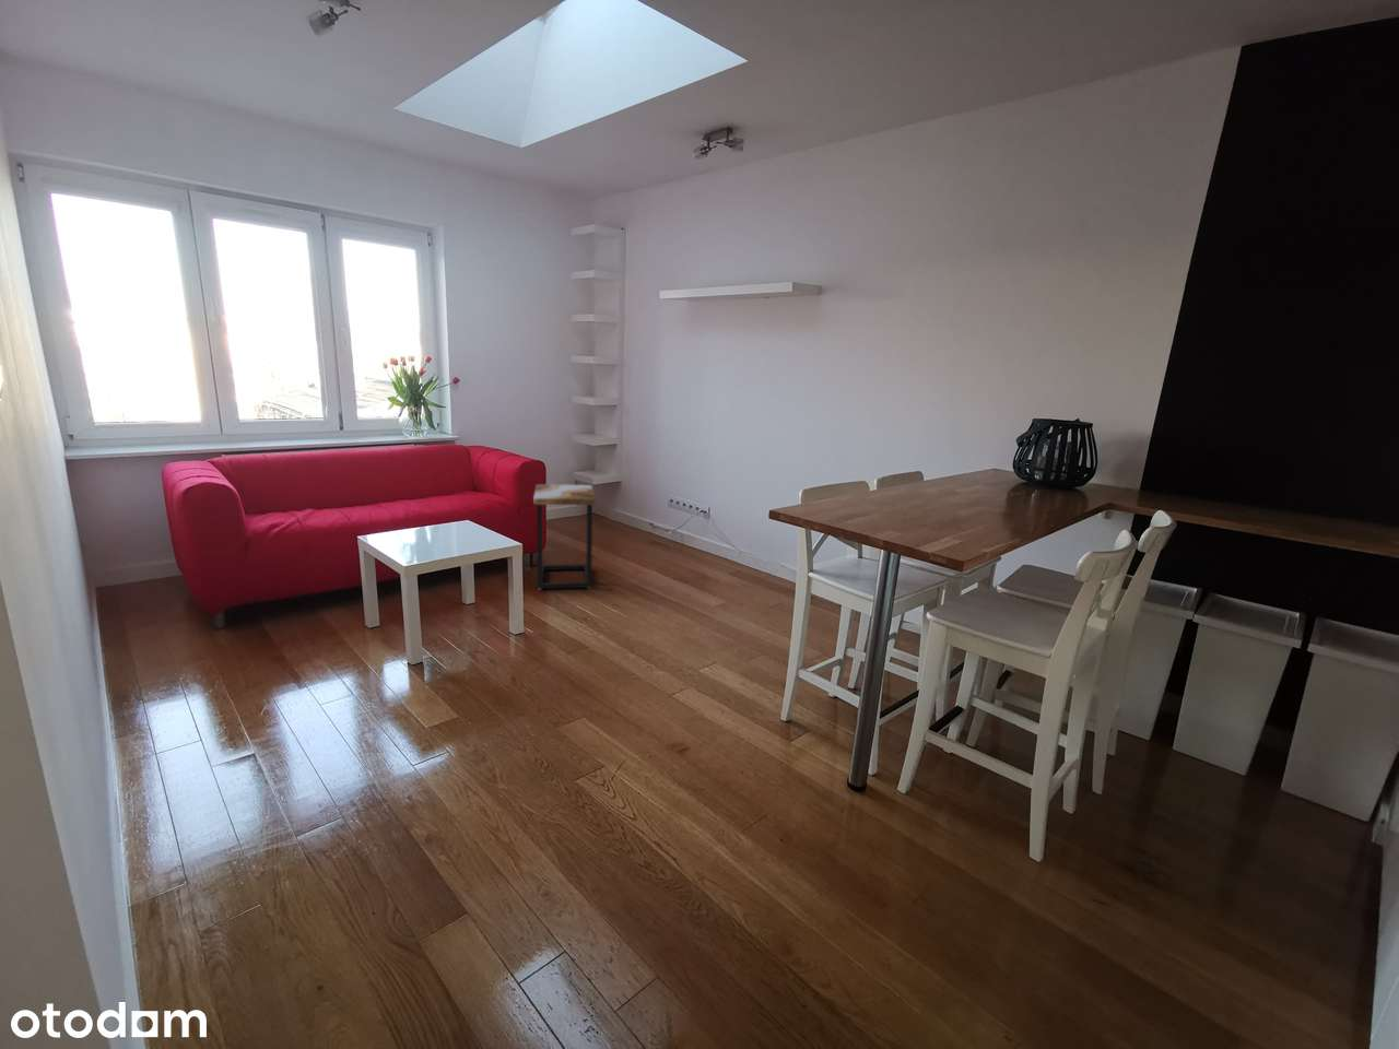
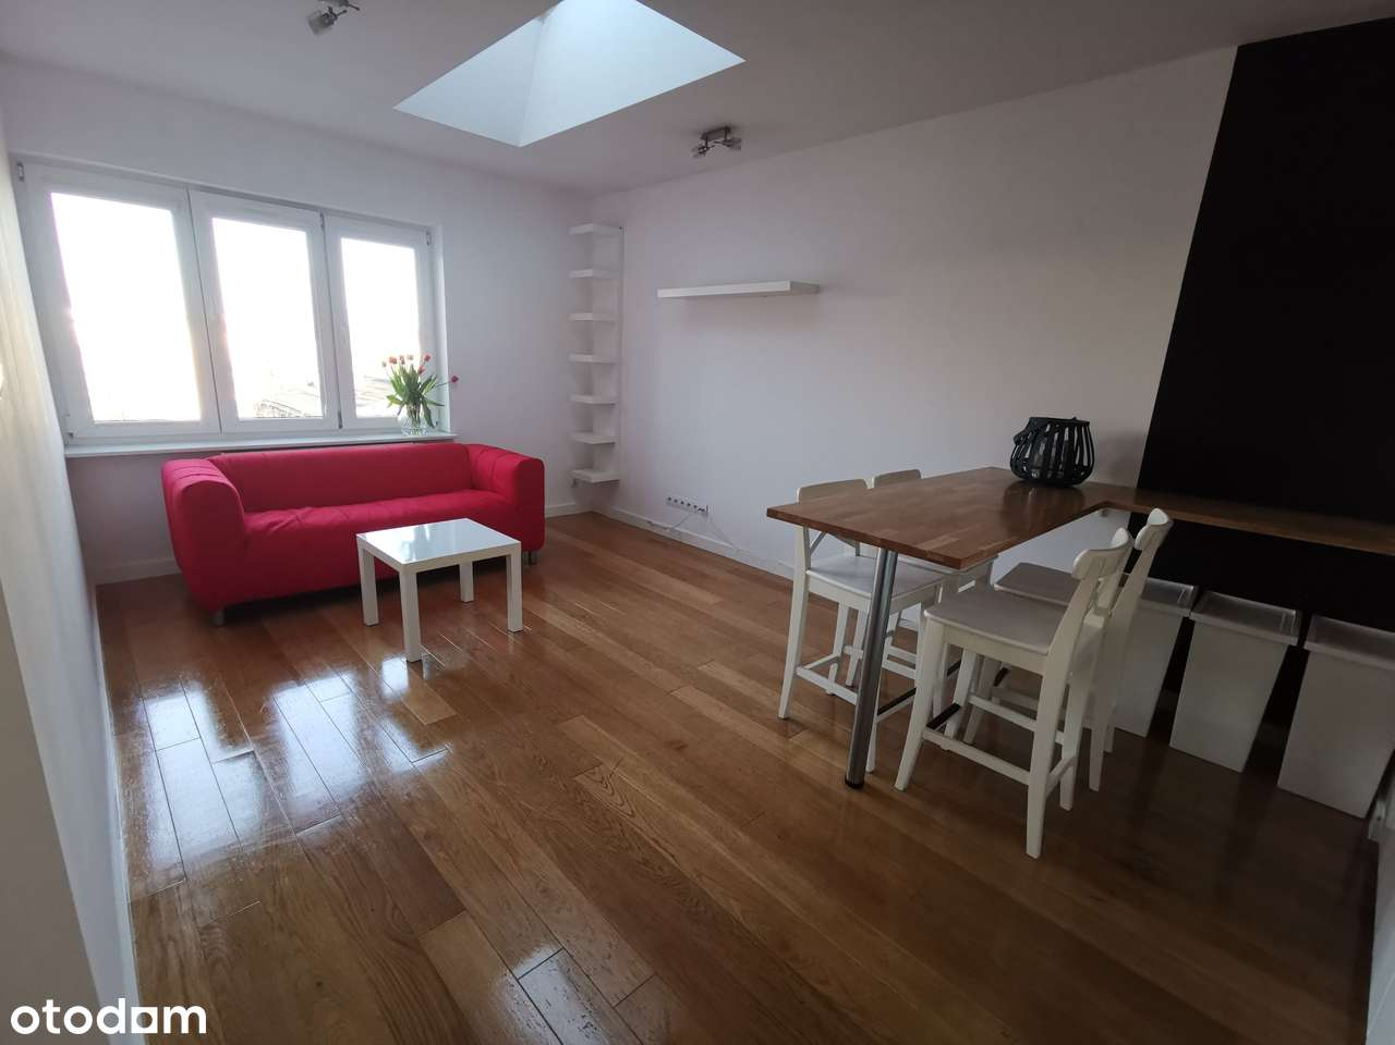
- side table [532,483,597,590]
